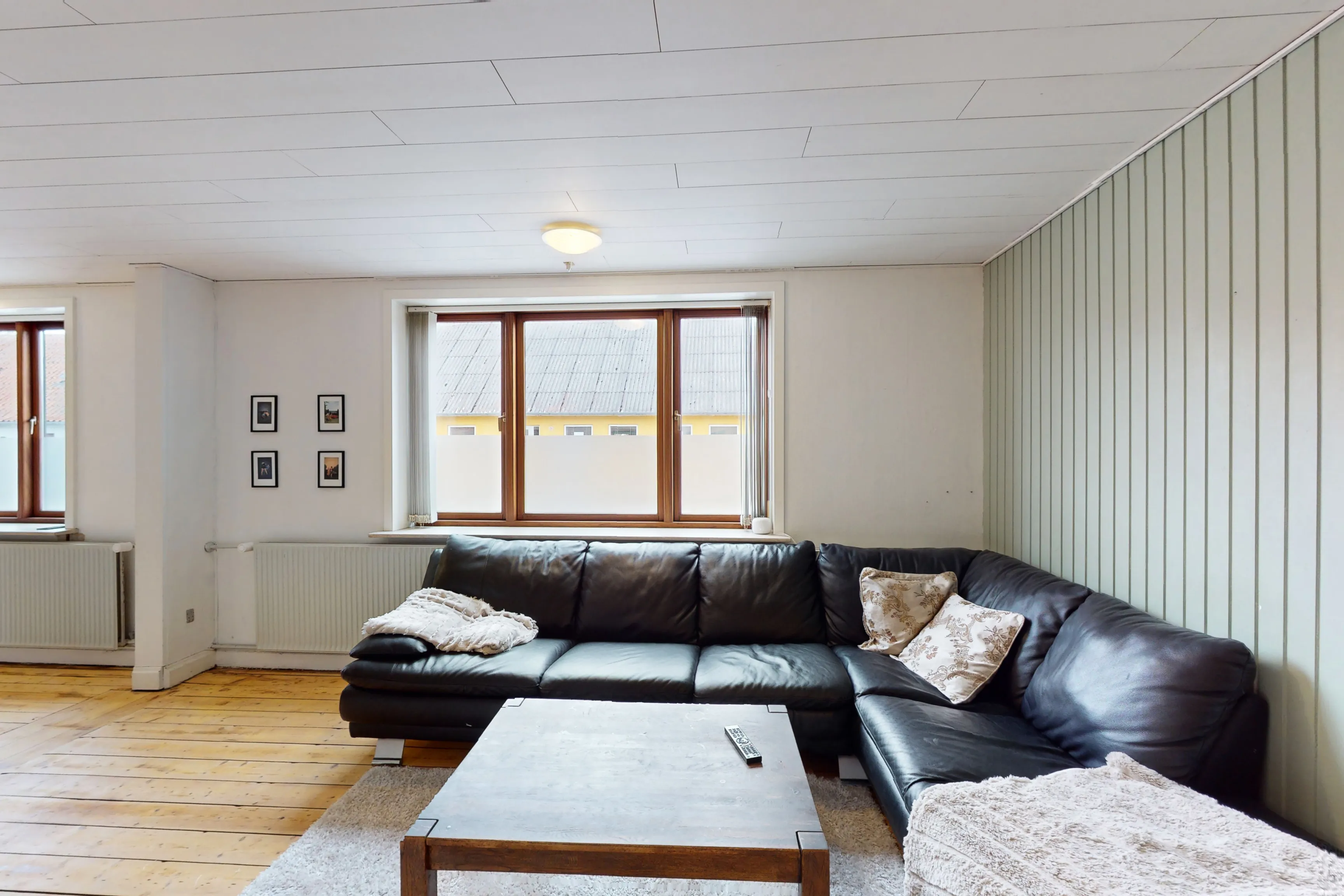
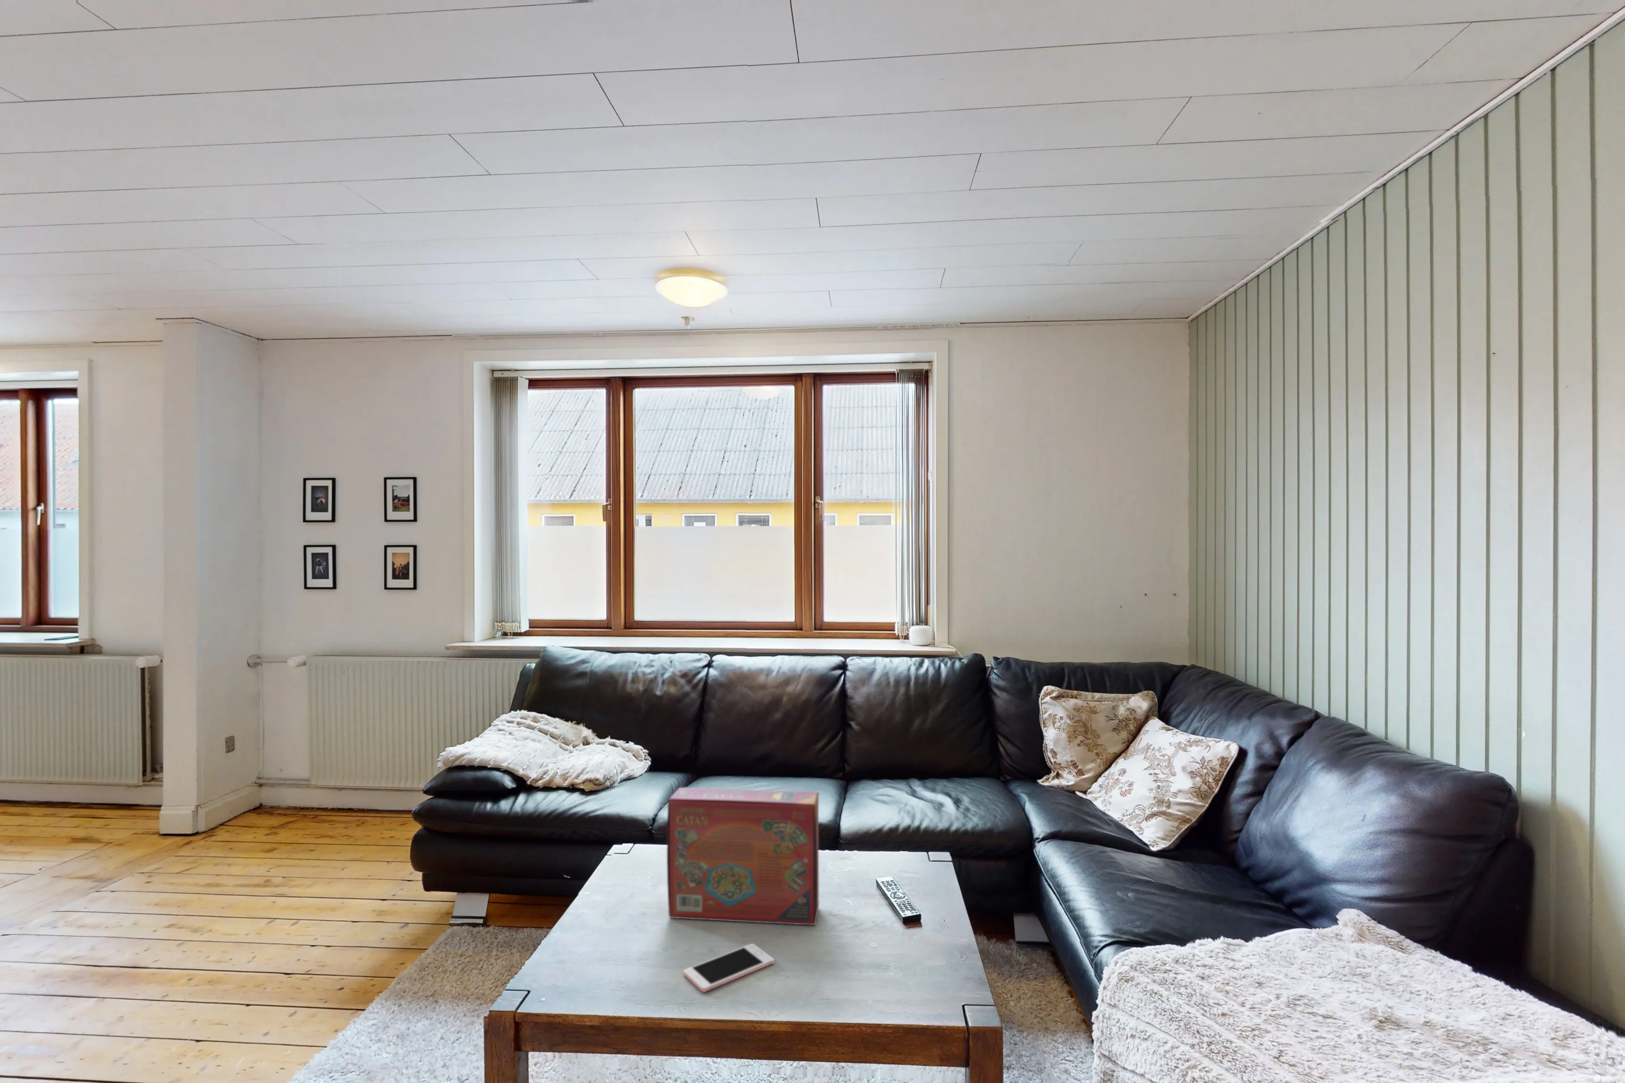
+ cell phone [683,943,774,992]
+ board game [666,787,820,926]
